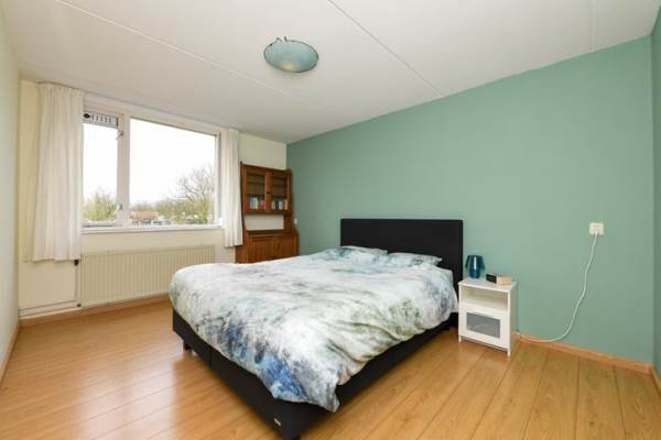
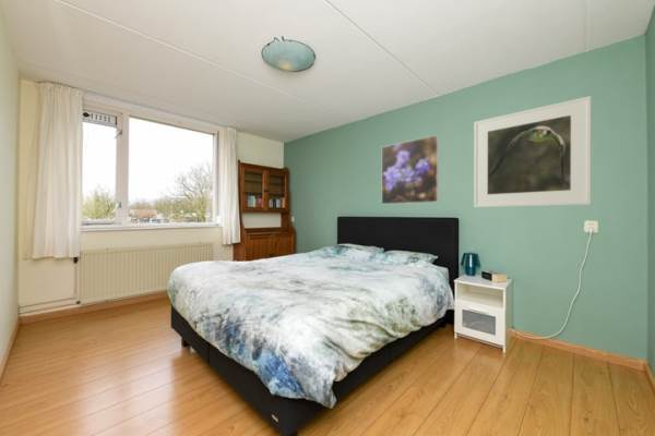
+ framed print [473,95,593,208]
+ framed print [380,134,440,205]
